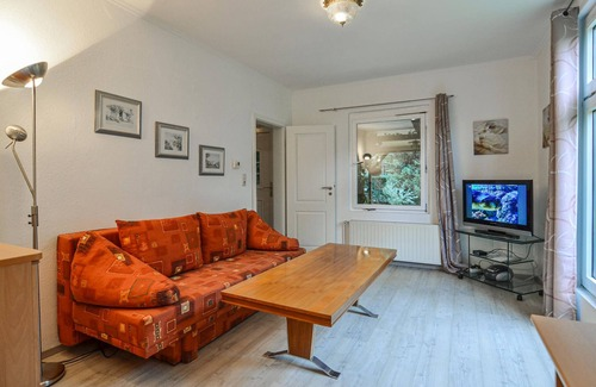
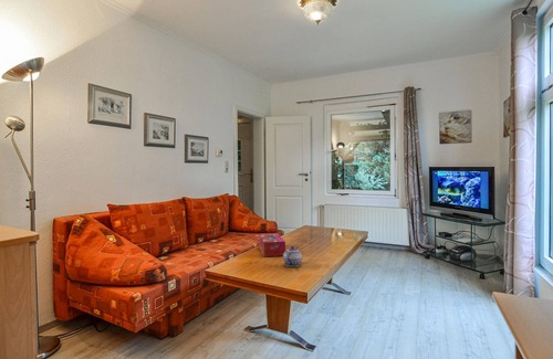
+ tissue box [258,233,286,257]
+ teapot [282,245,303,267]
